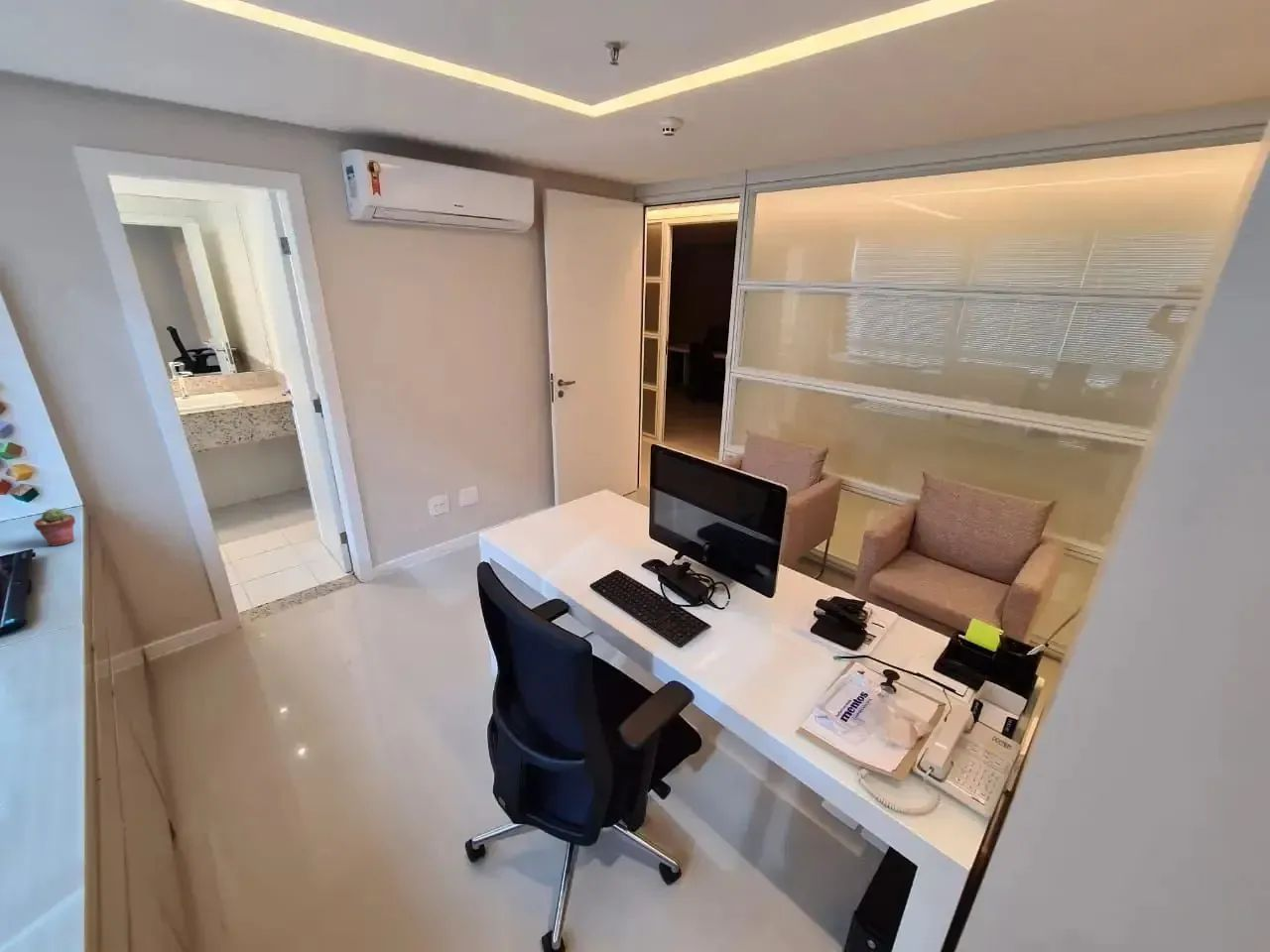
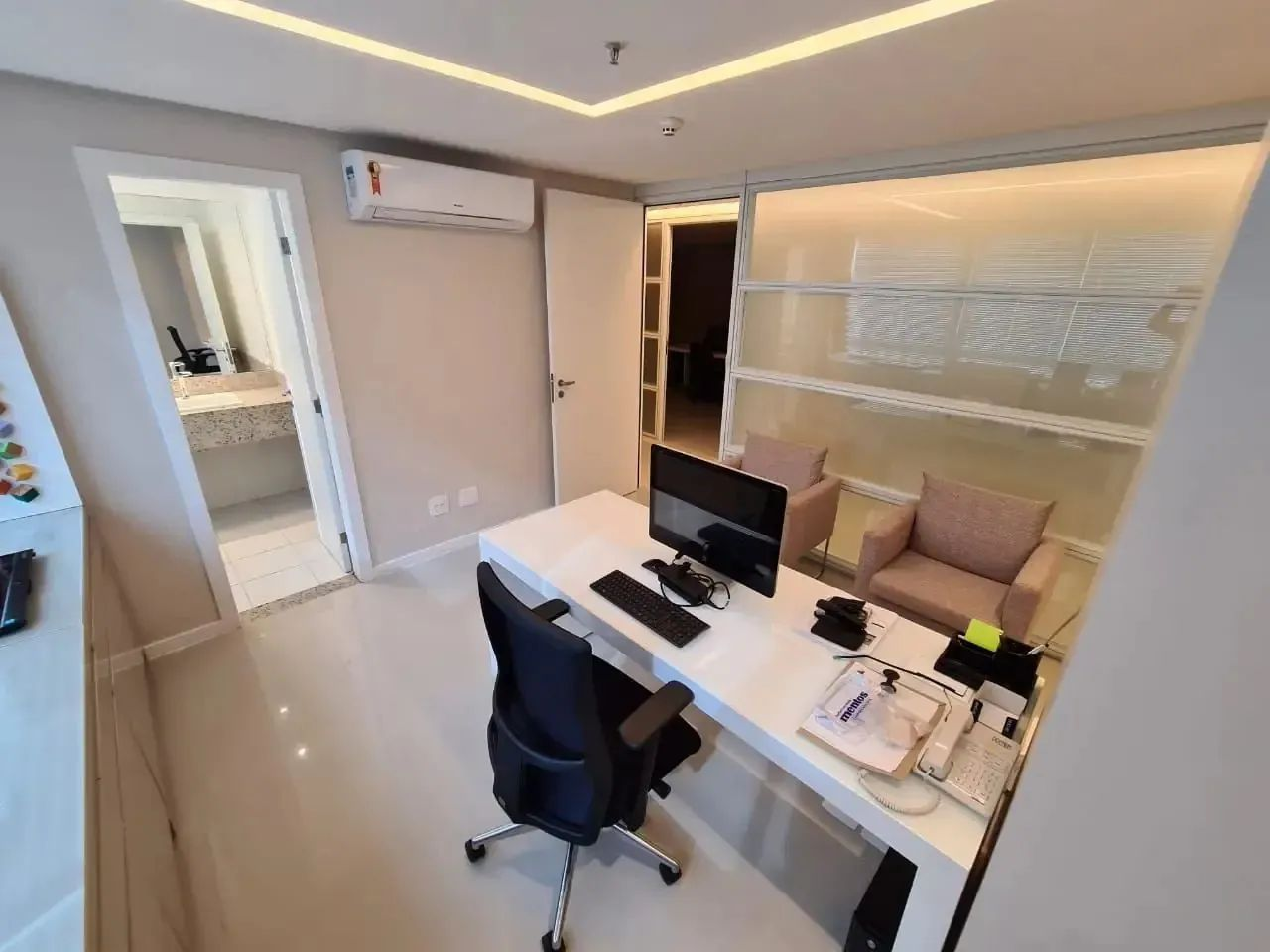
- potted succulent [33,507,76,547]
